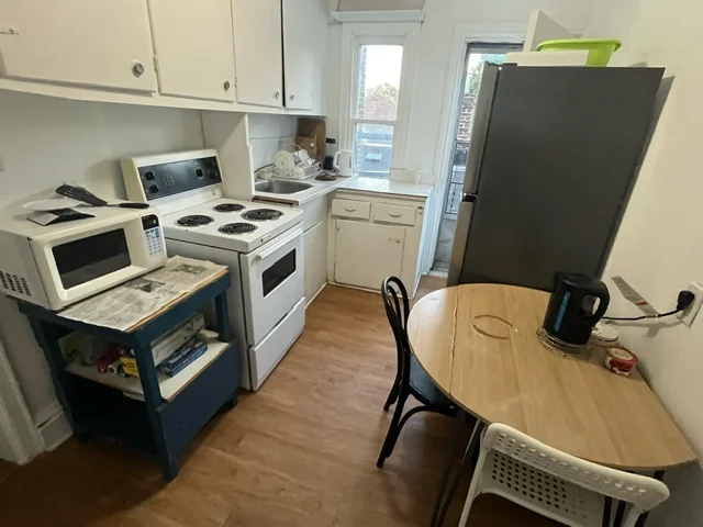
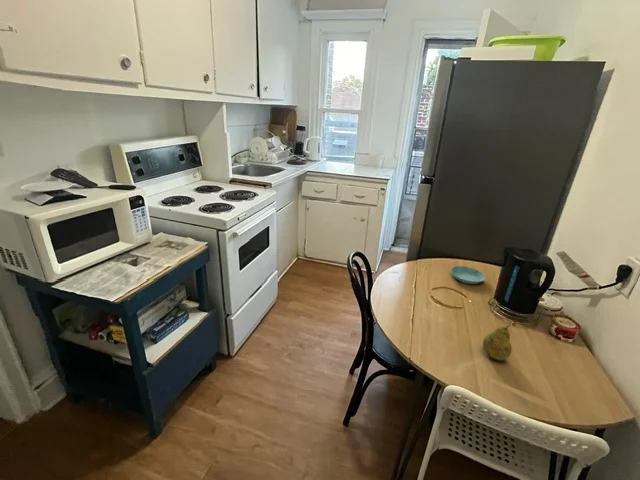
+ saucer [450,265,486,285]
+ fruit [482,324,513,361]
